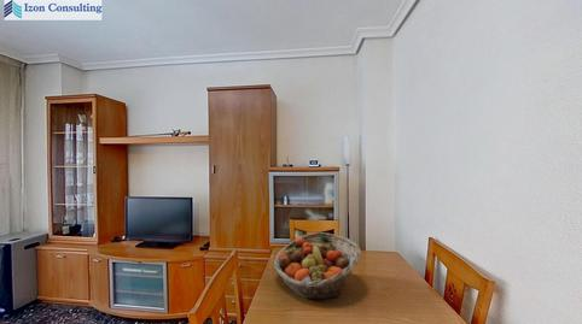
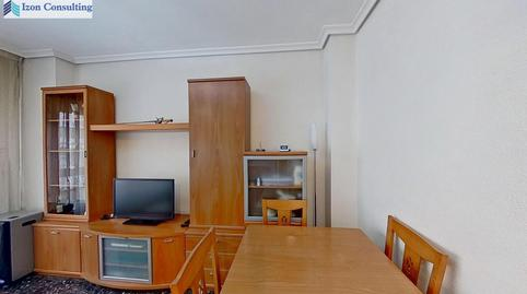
- fruit basket [273,231,362,301]
